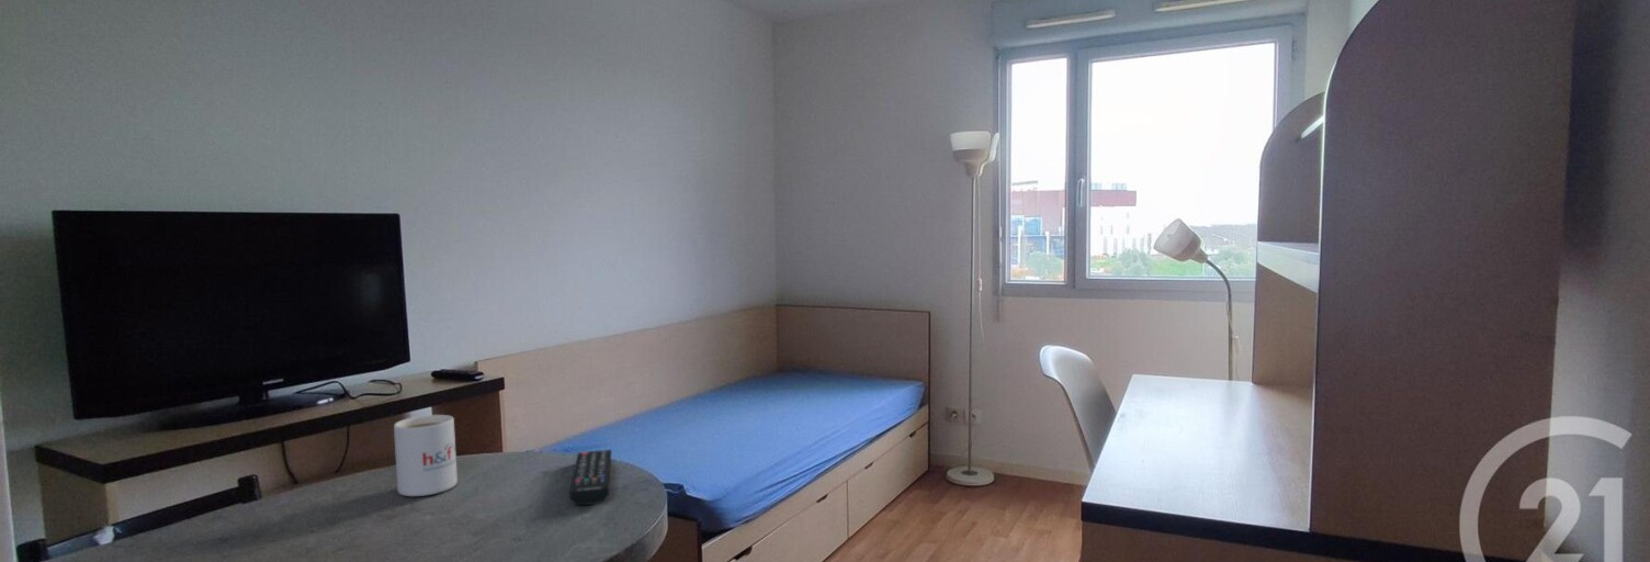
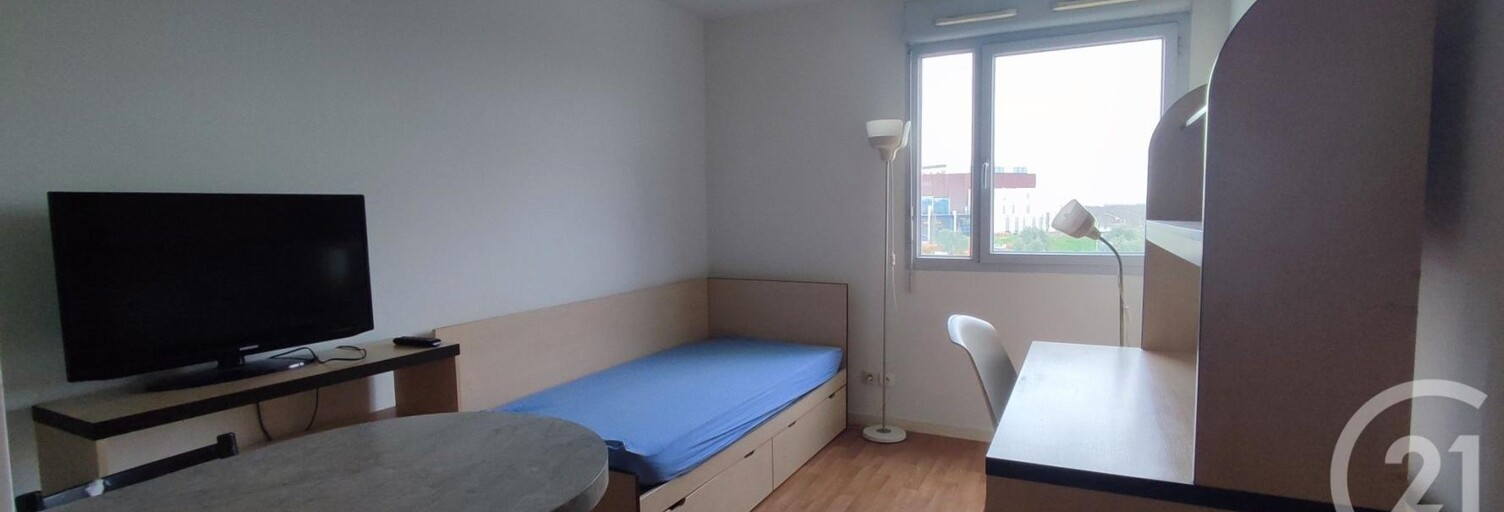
- remote control [568,449,613,506]
- mug [393,414,459,497]
